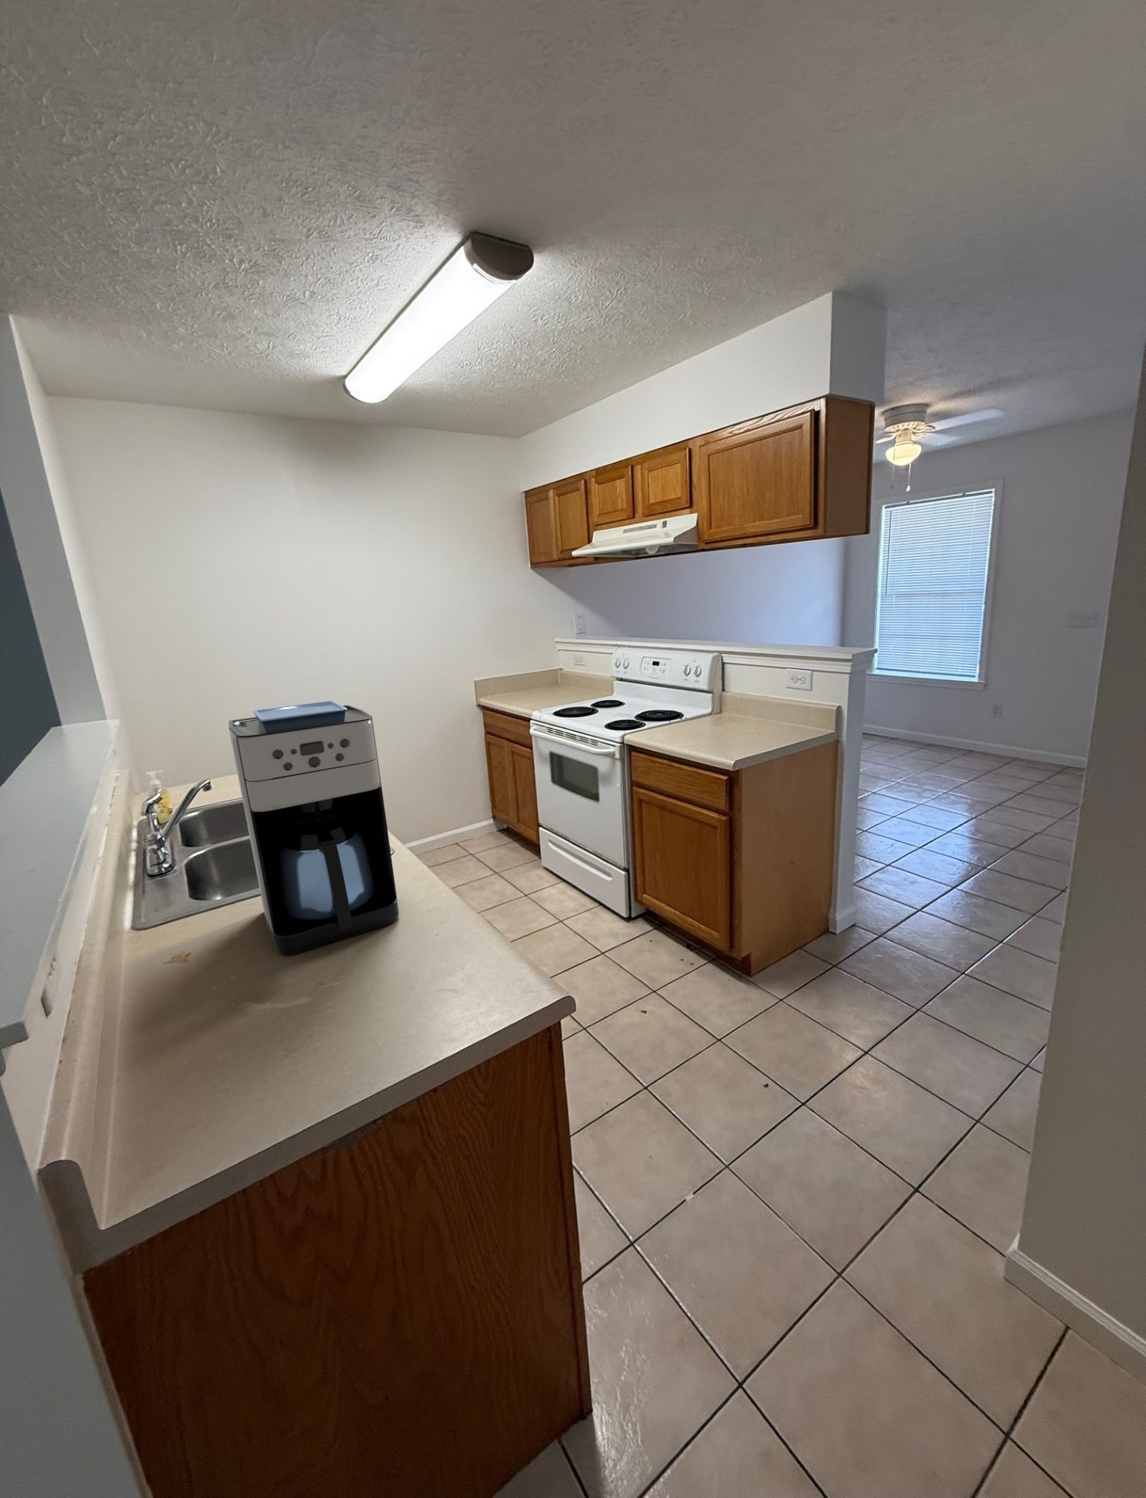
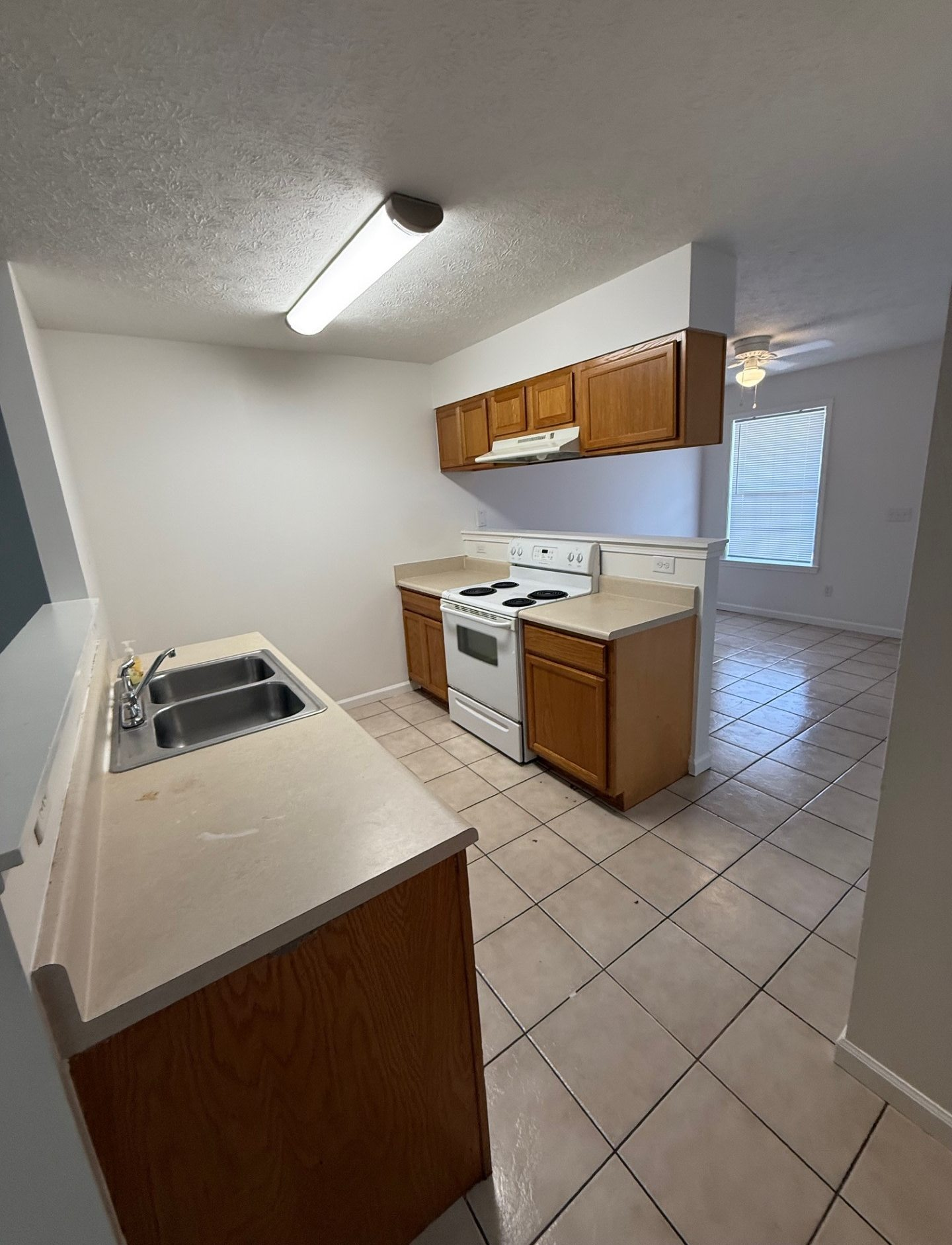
- coffee maker [229,700,400,955]
